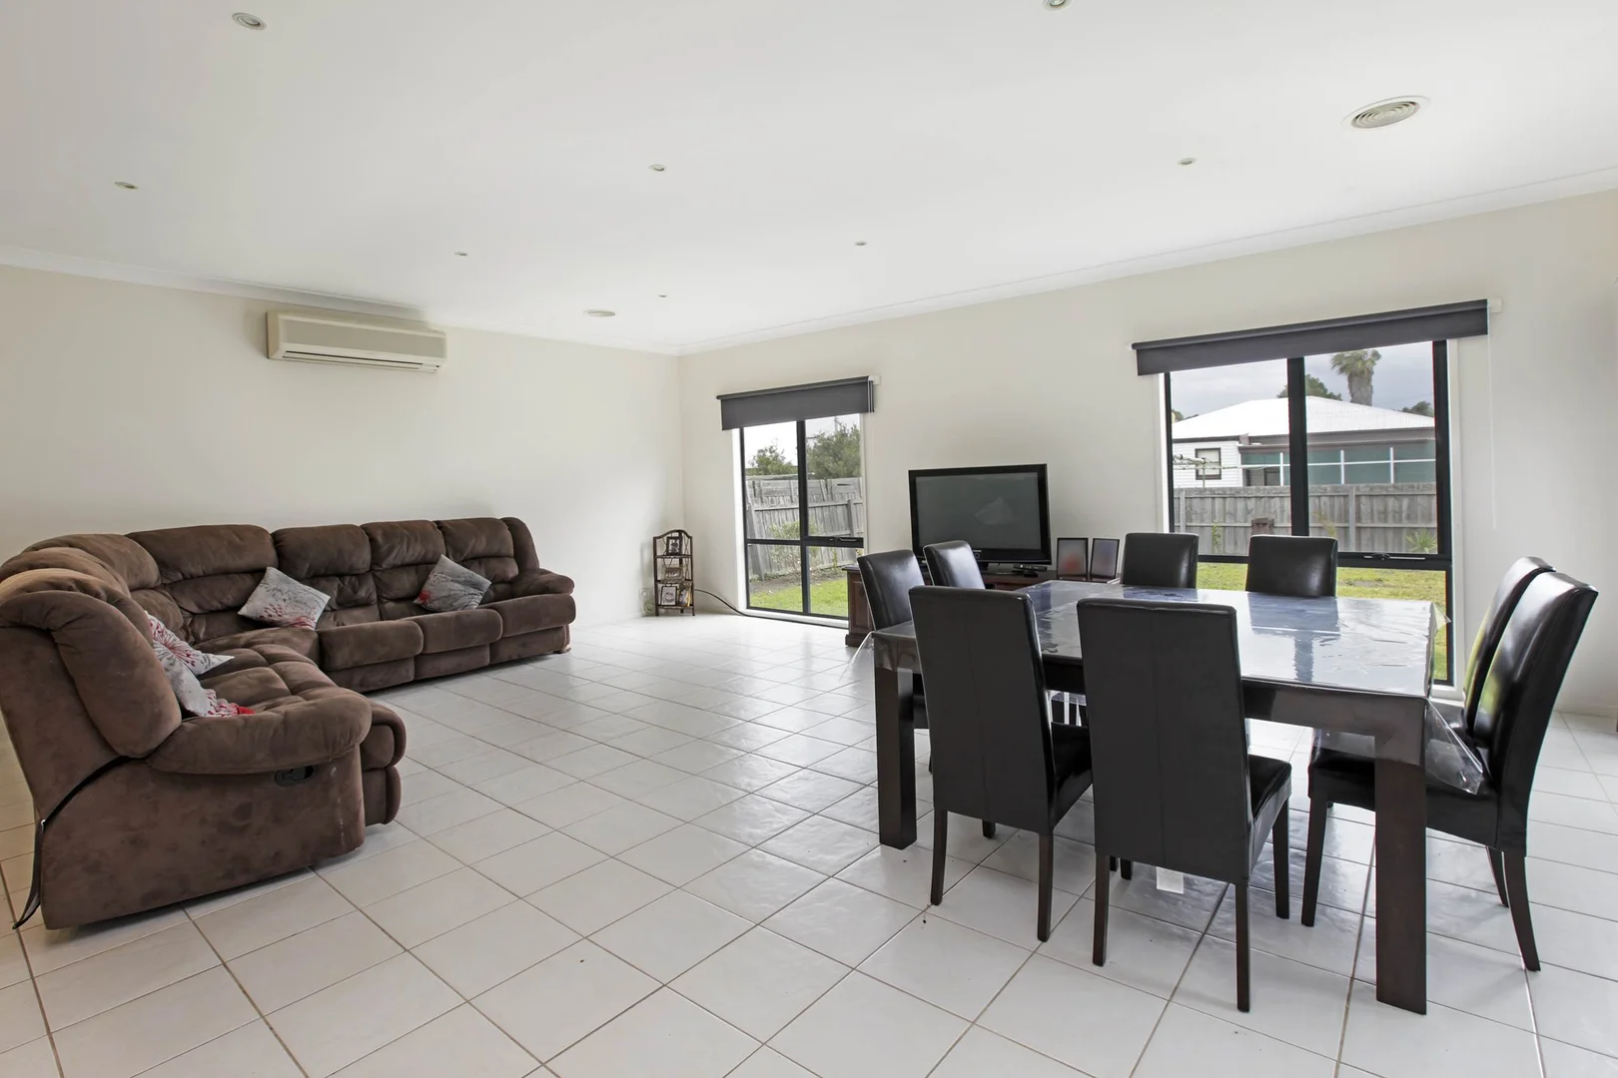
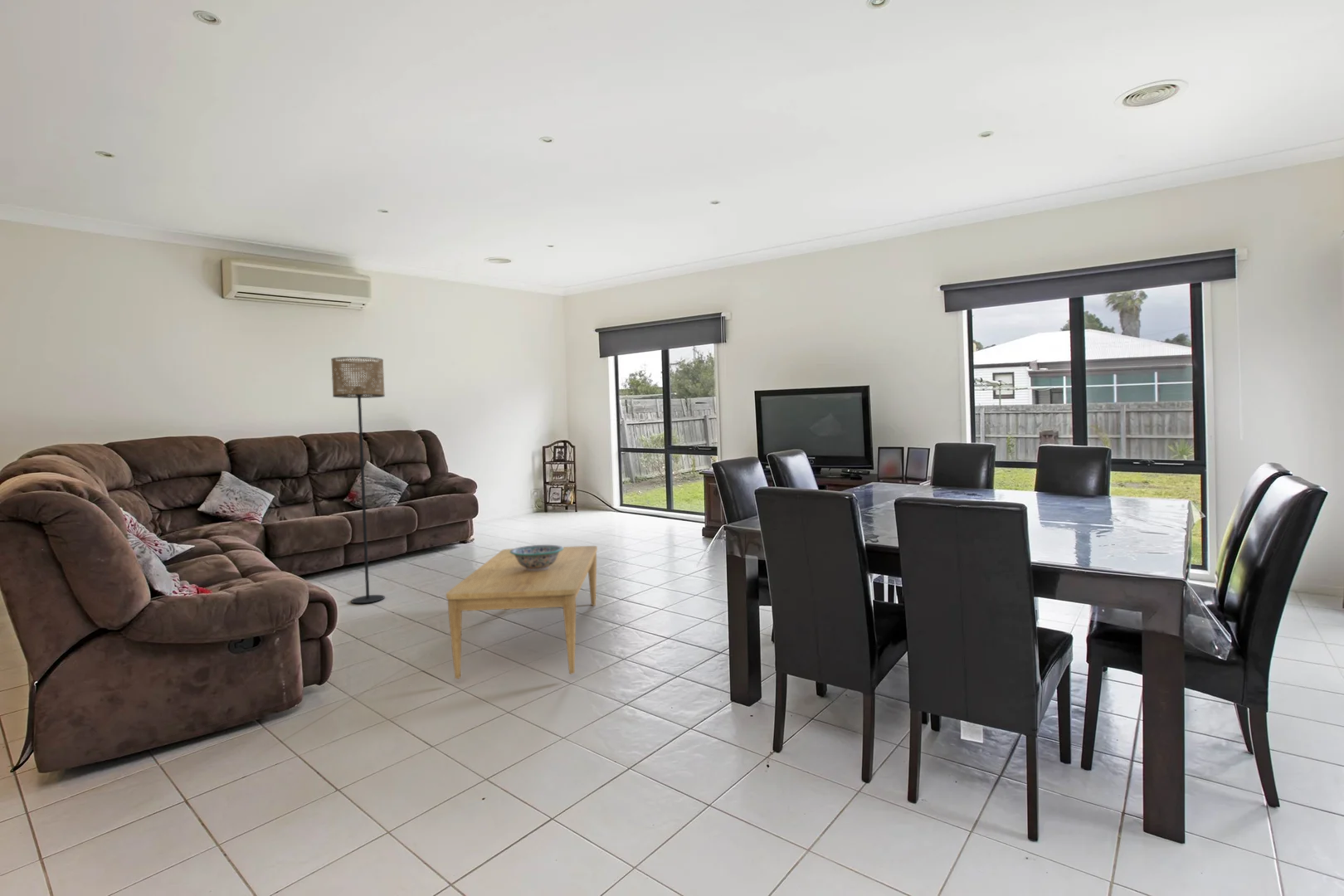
+ decorative bowl [510,544,563,572]
+ coffee table [446,545,598,679]
+ floor lamp [330,356,386,604]
